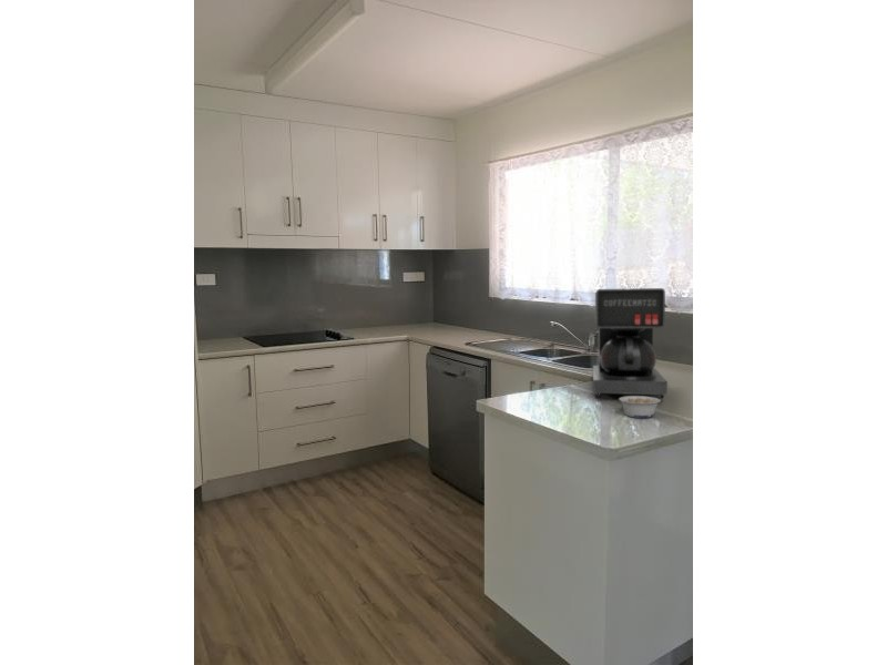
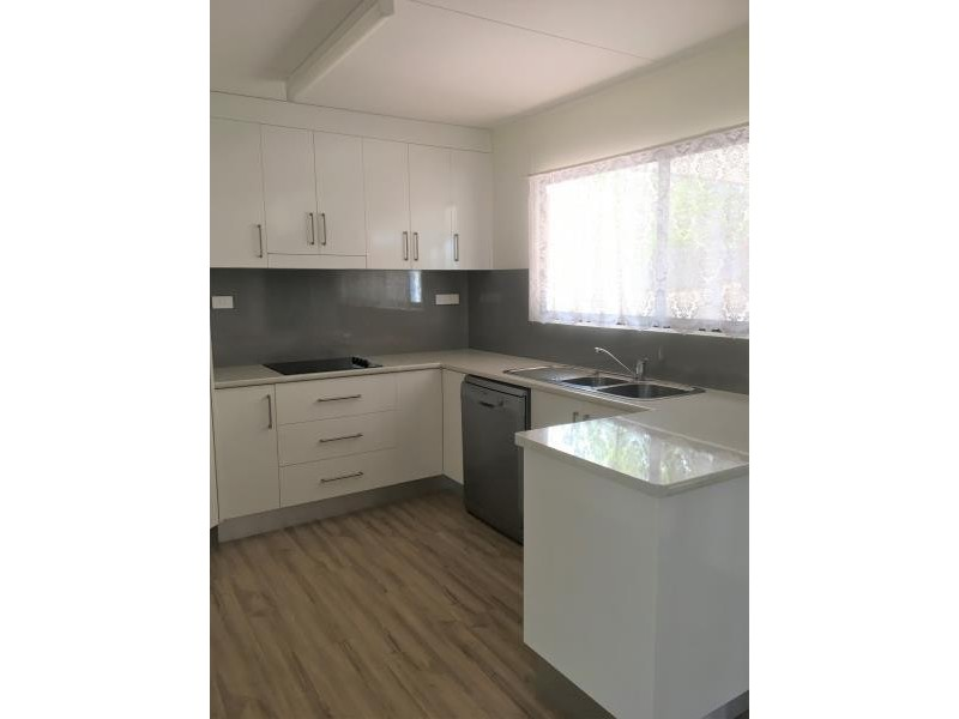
- coffee maker [592,287,669,399]
- legume [618,395,662,419]
